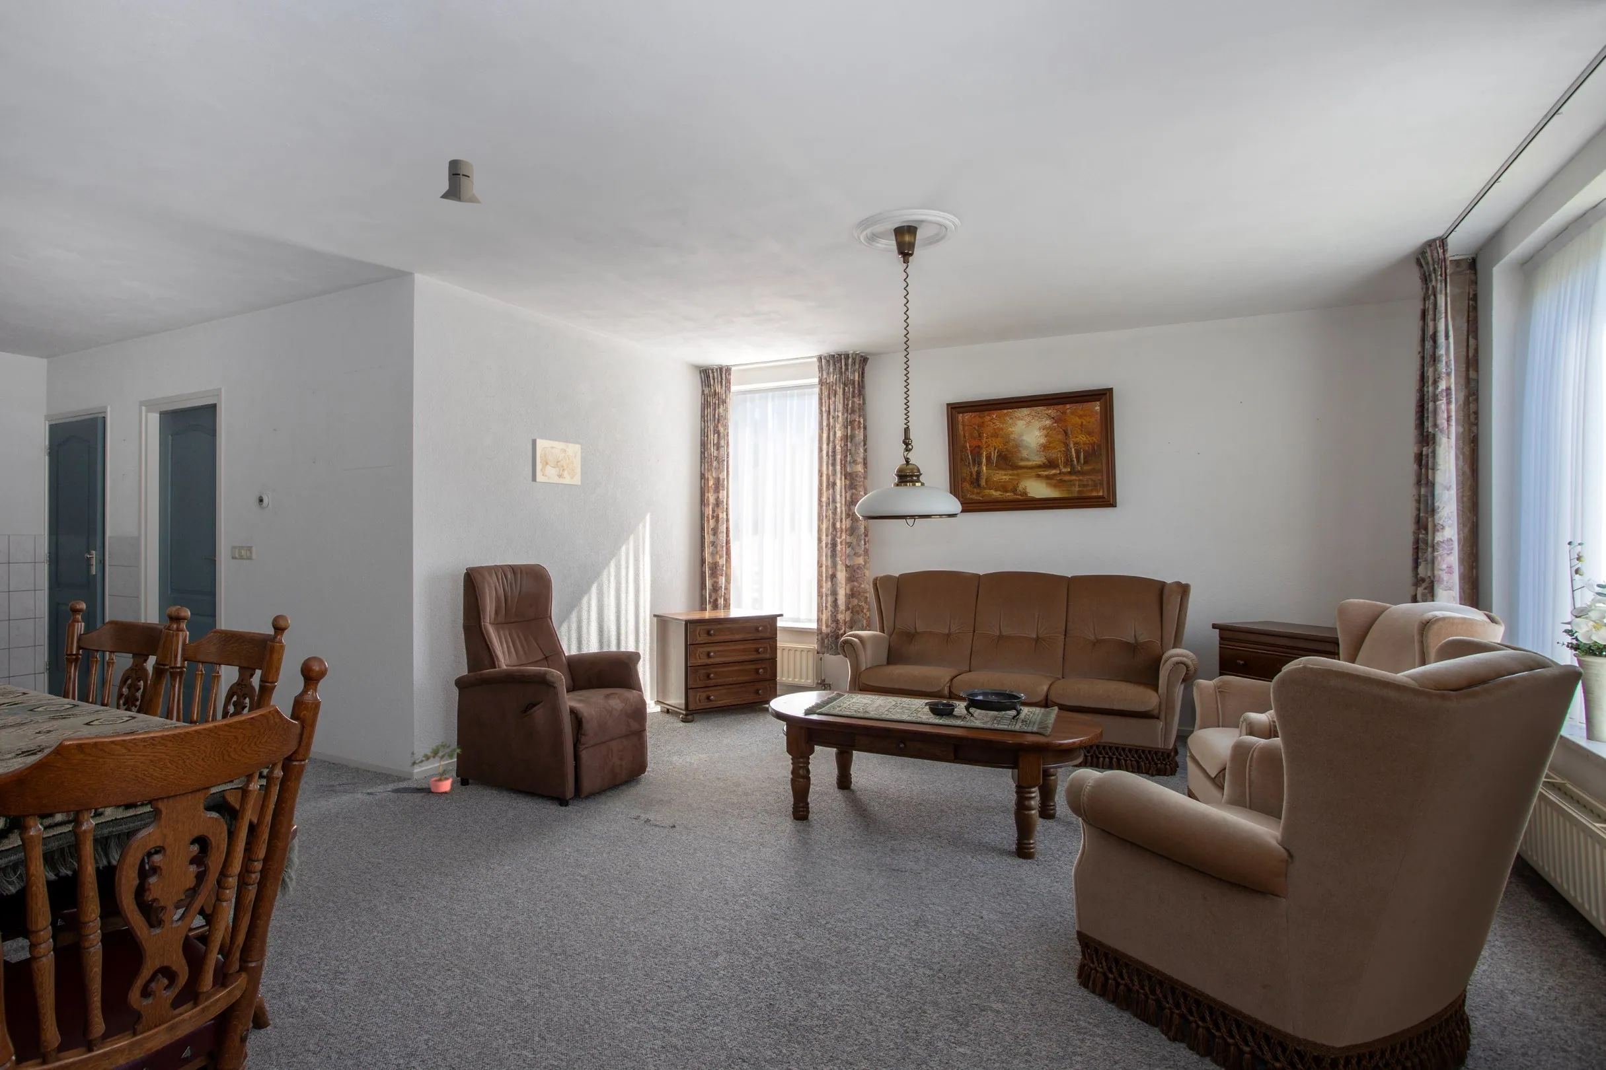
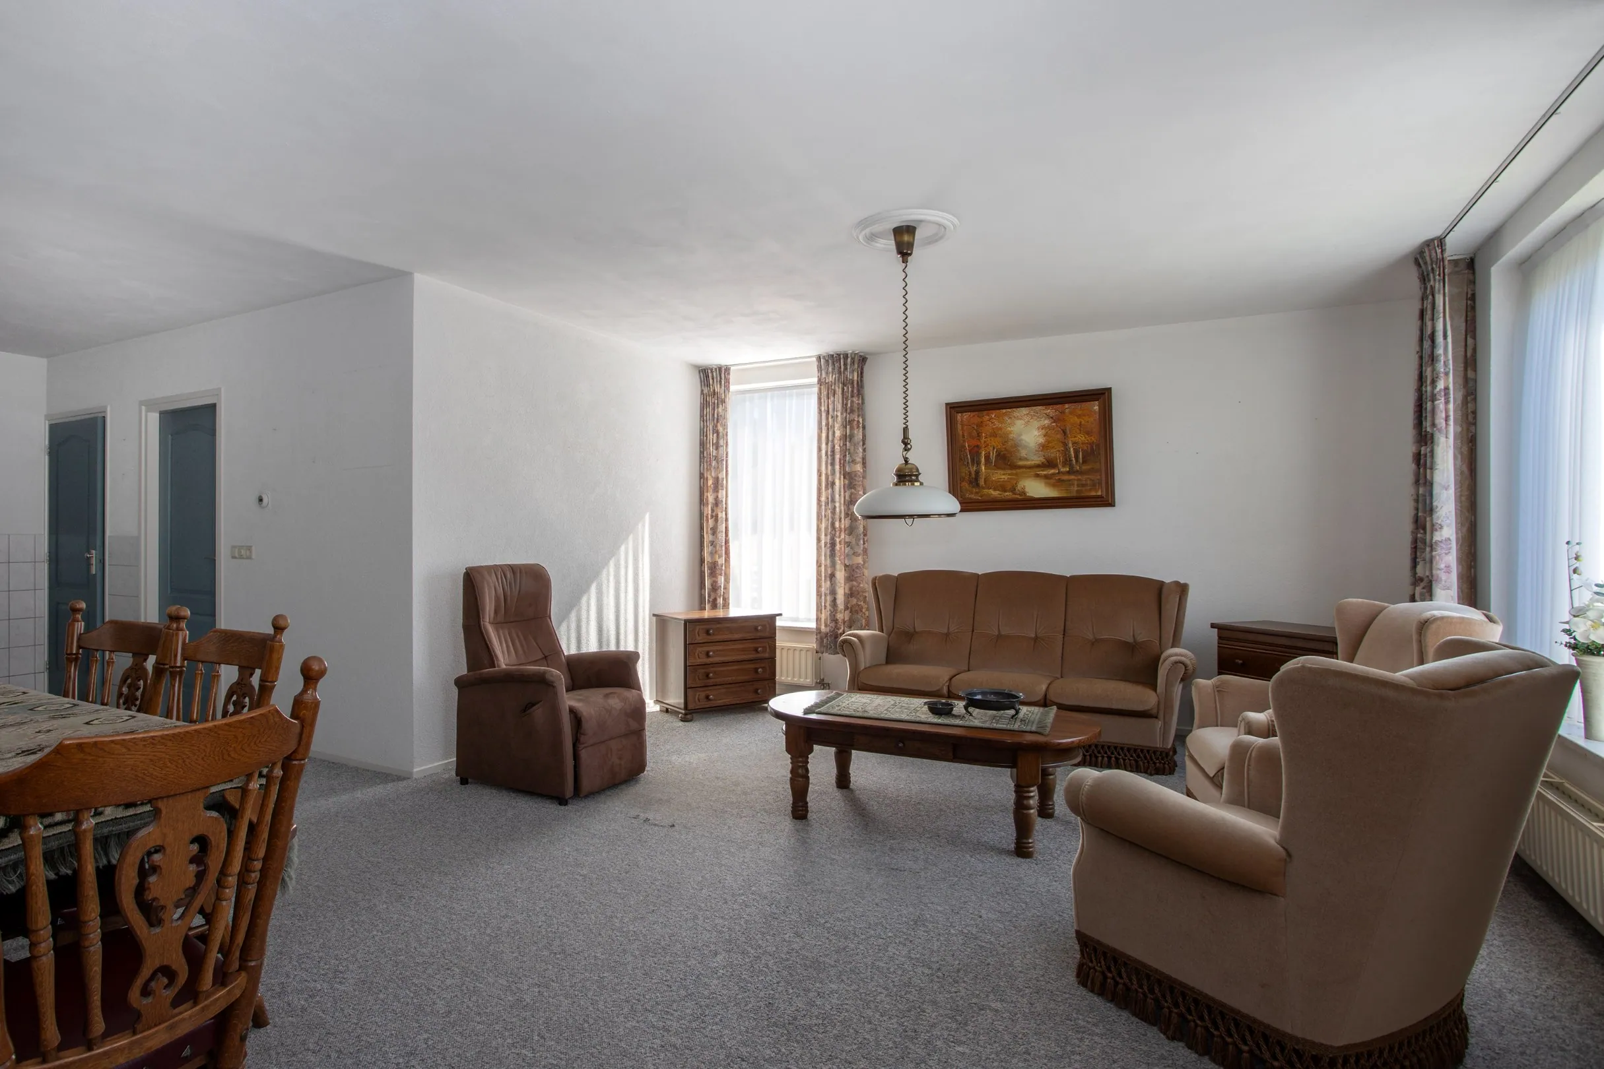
- potted plant [409,740,462,793]
- knight helmet [439,159,483,204]
- wall art [532,438,581,486]
